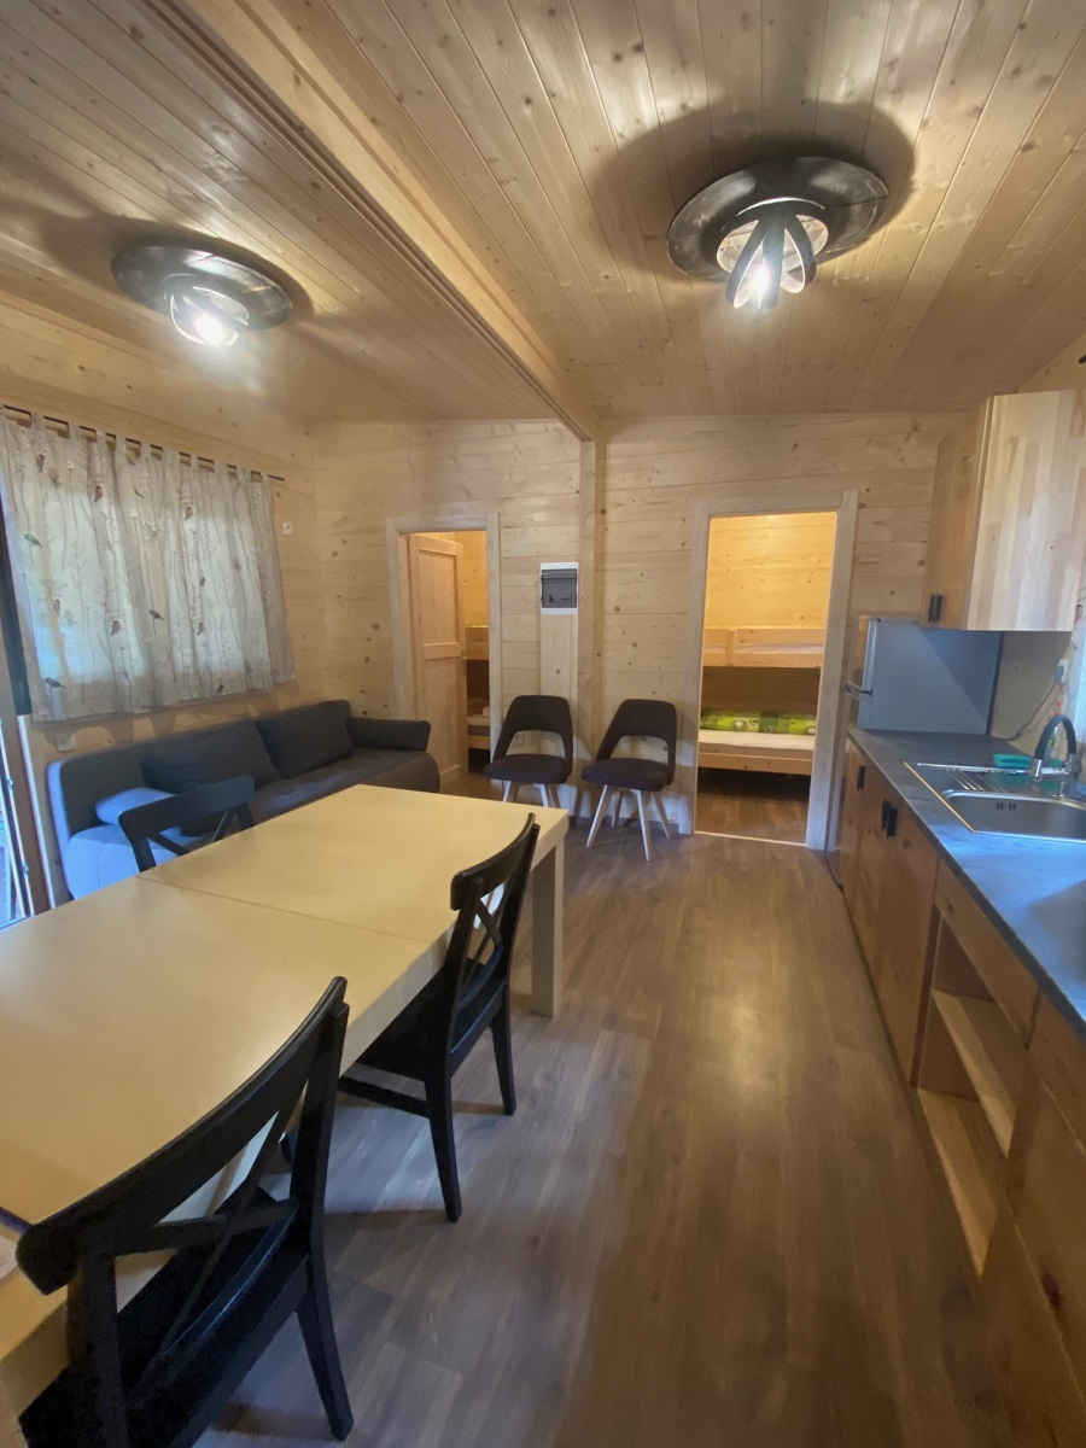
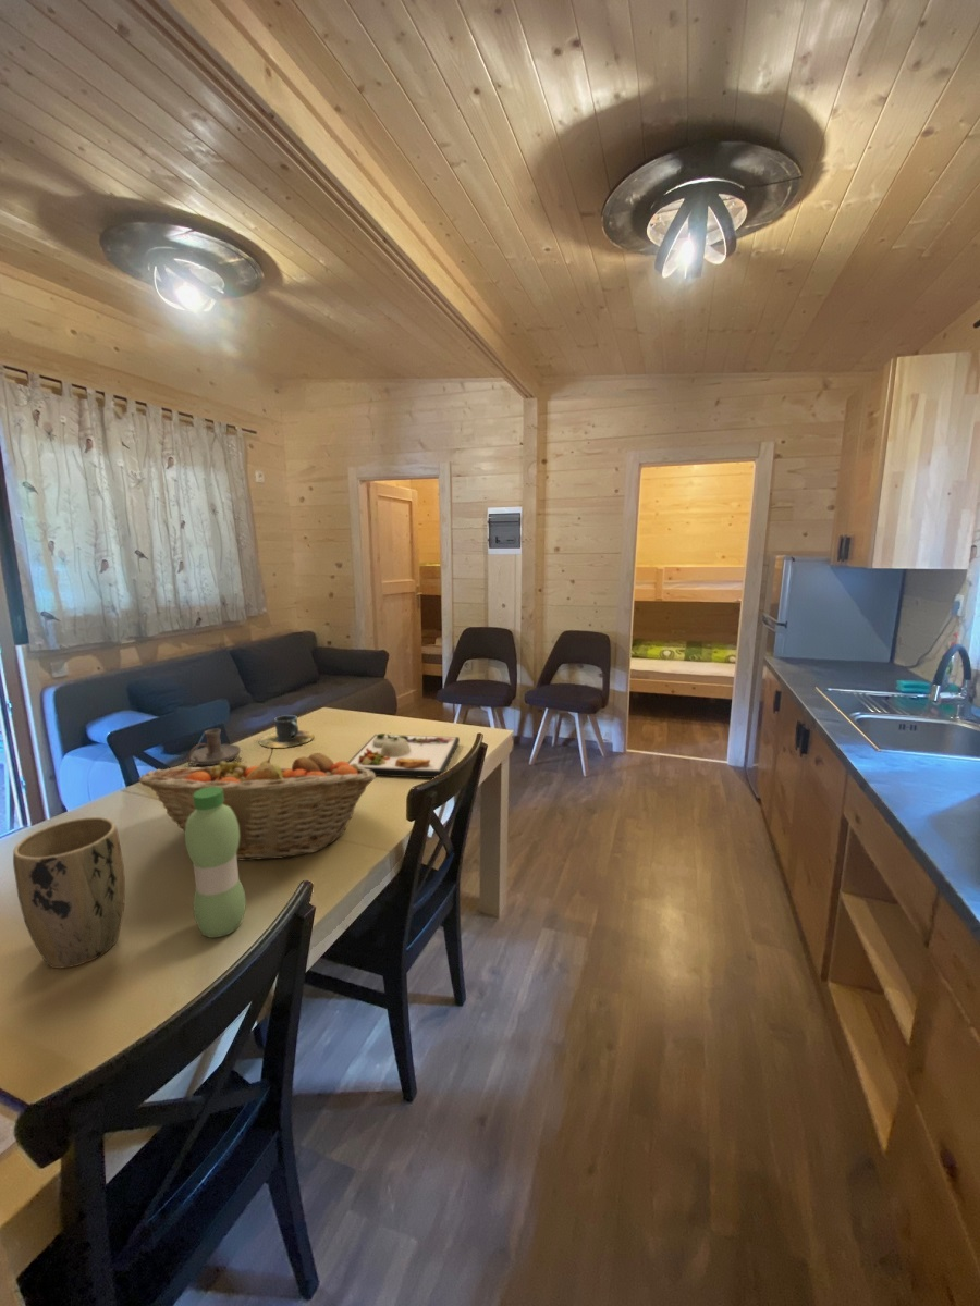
+ water bottle [184,787,247,939]
+ candle holder [186,728,242,767]
+ fruit basket [138,748,377,862]
+ plant pot [12,816,126,970]
+ dinner plate [347,732,461,779]
+ cup [258,714,315,749]
